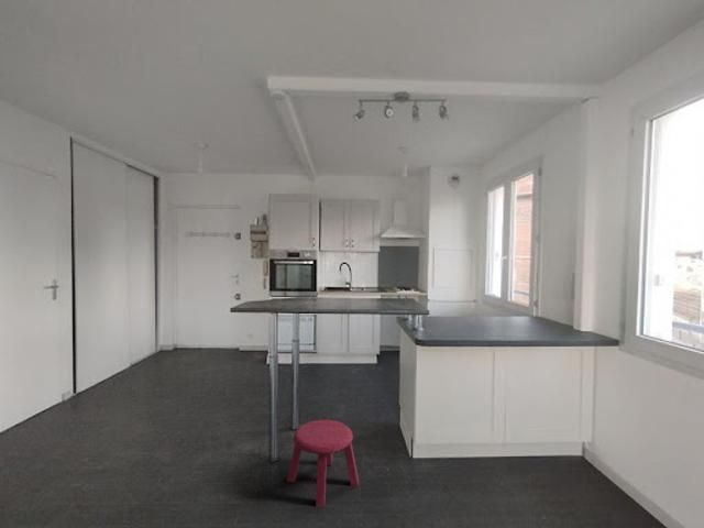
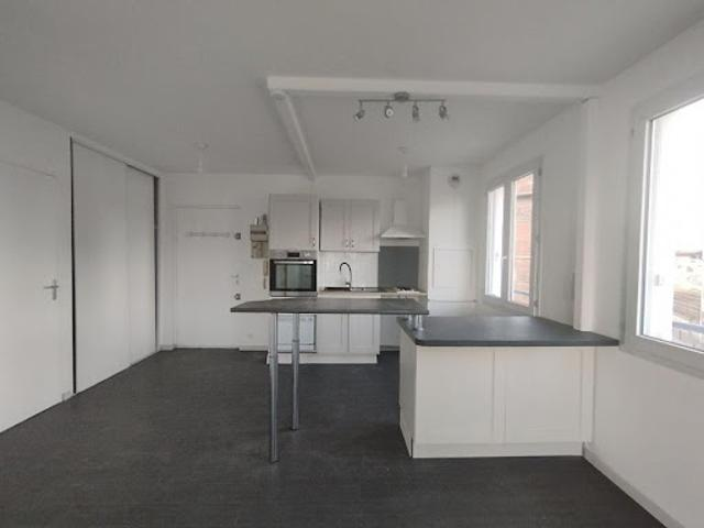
- stool [286,419,360,508]
